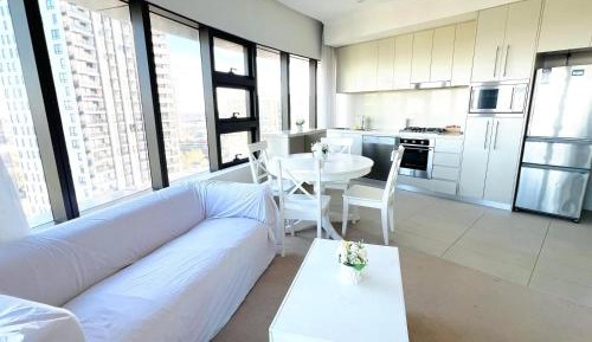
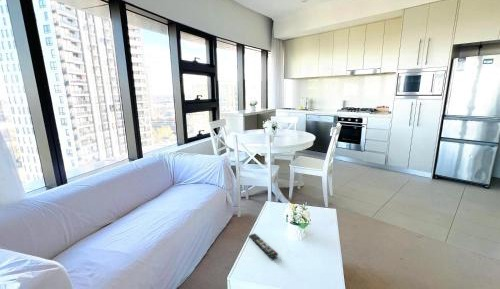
+ remote control [248,232,279,259]
